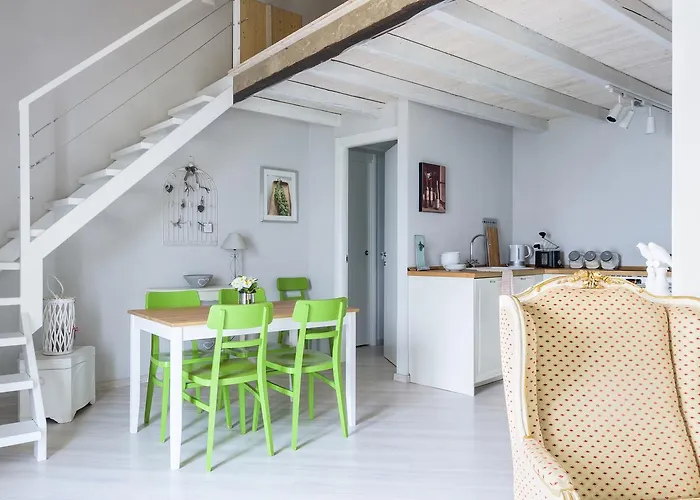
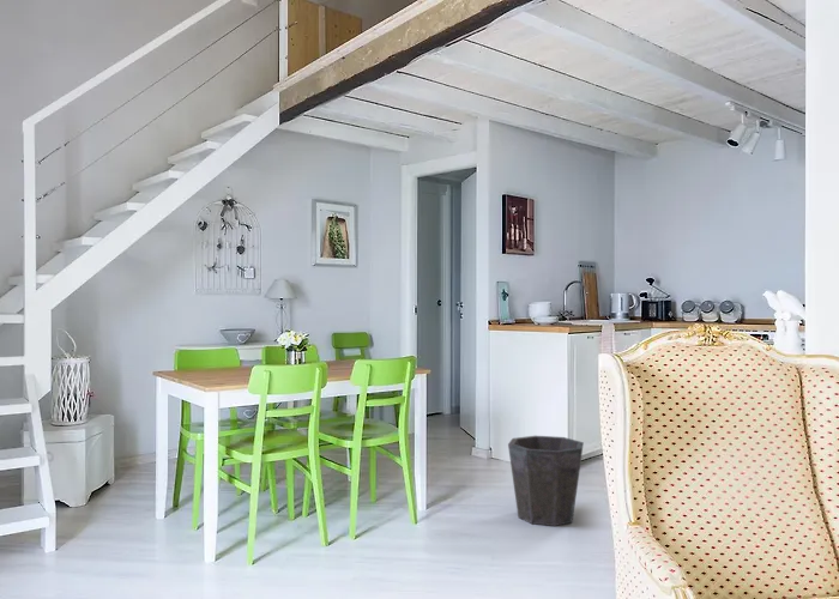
+ waste bin [507,435,585,527]
